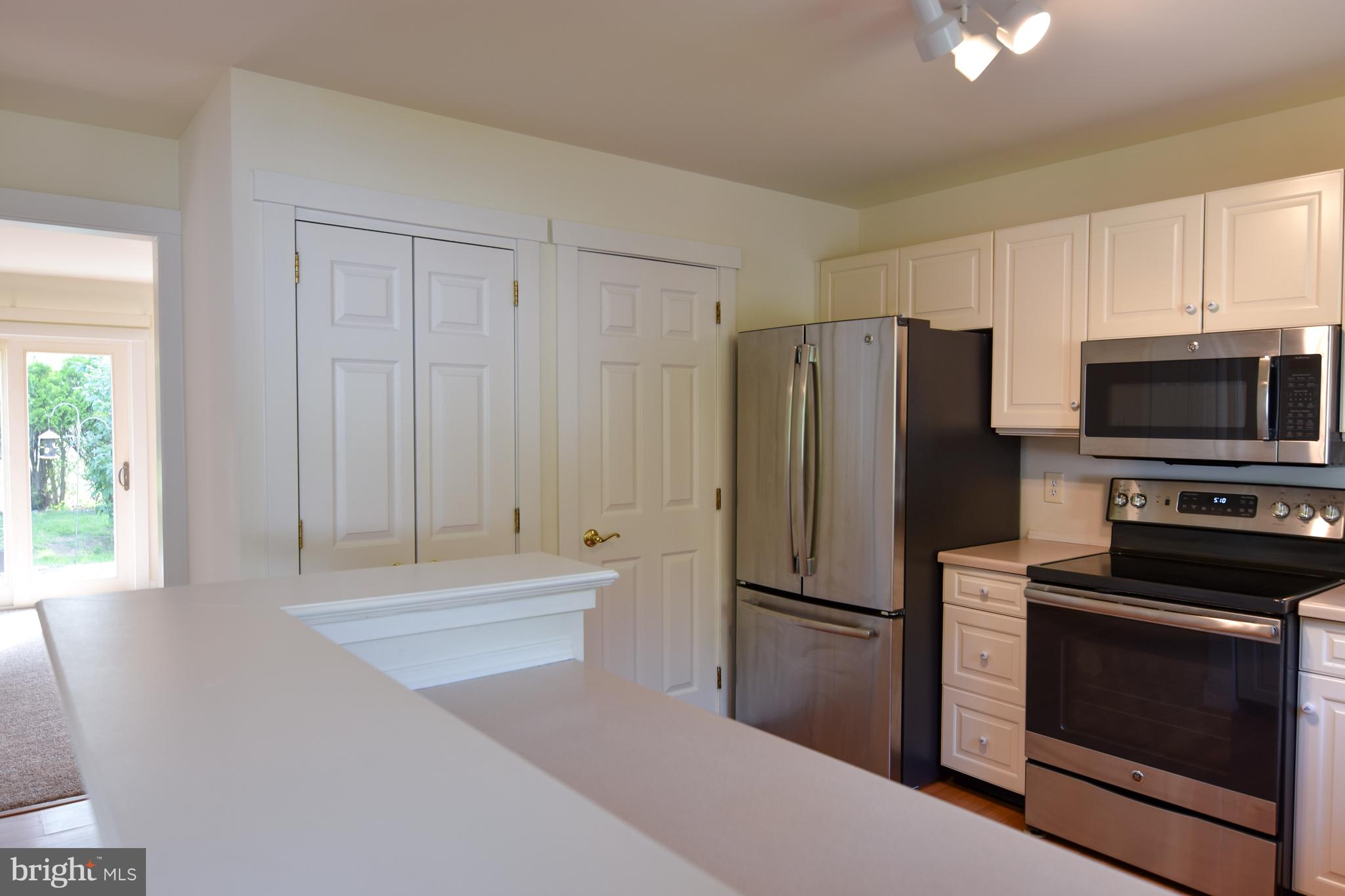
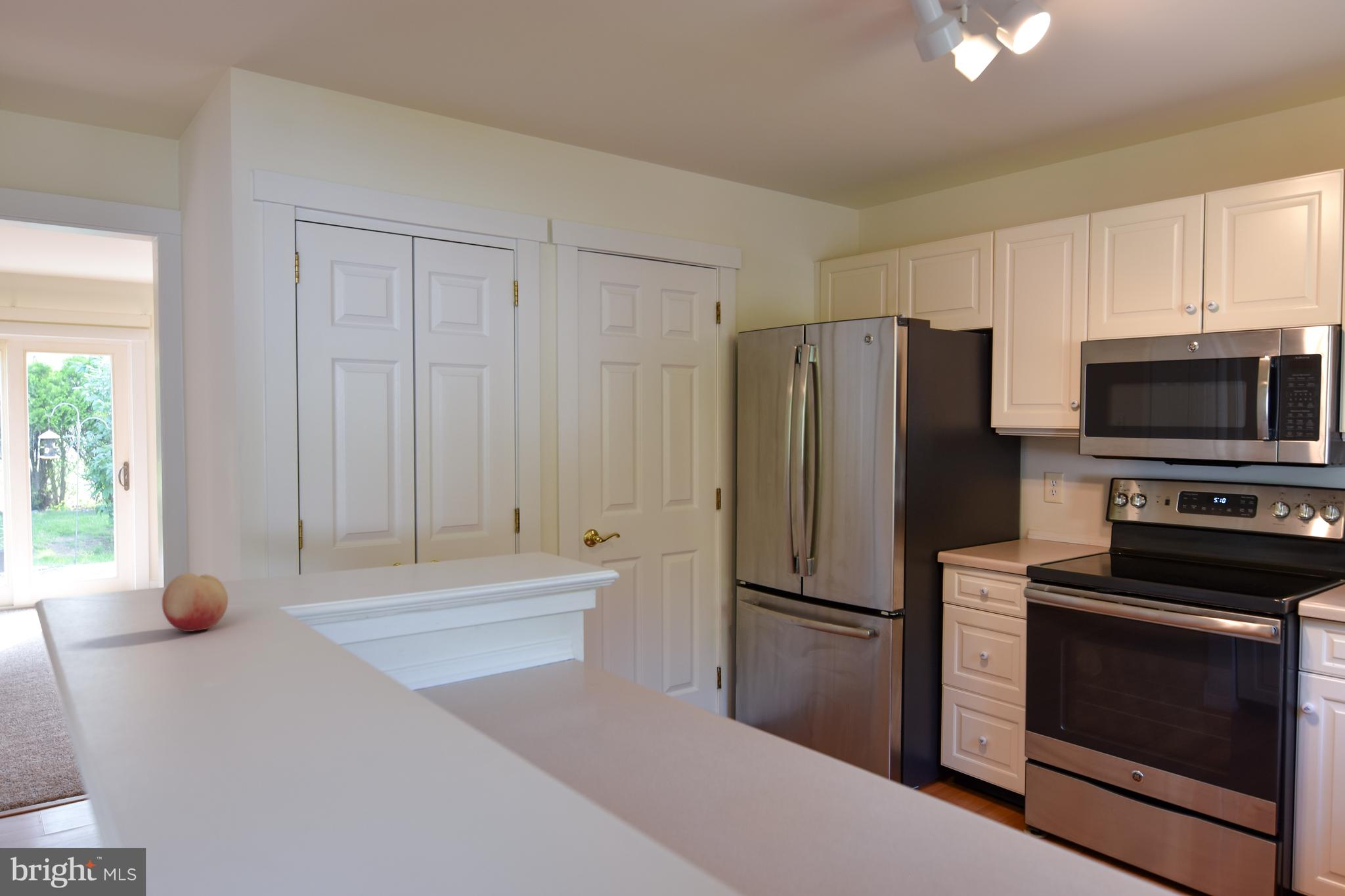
+ fruit [162,572,229,632]
